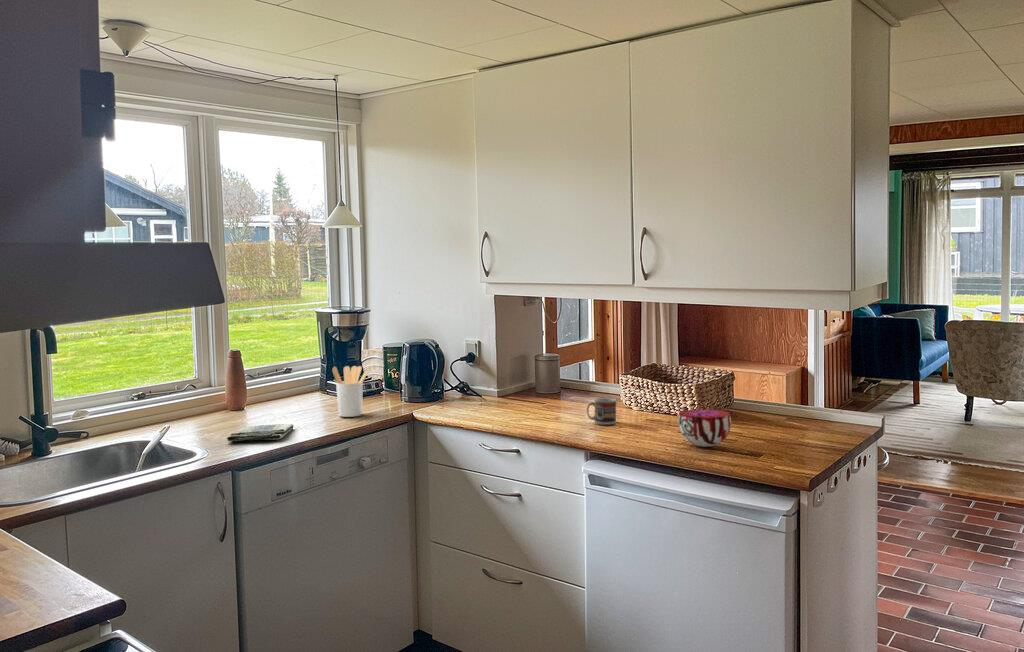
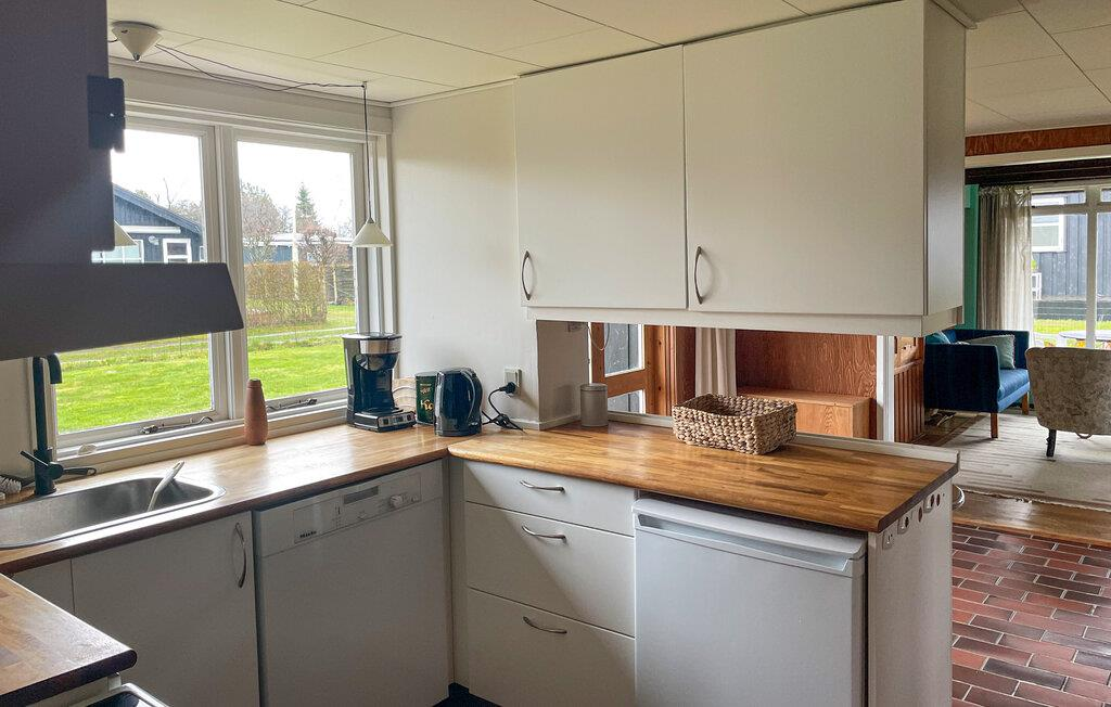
- cup [586,397,617,426]
- dish towel [226,423,295,442]
- decorative bowl [677,408,732,448]
- utensil holder [331,365,369,418]
